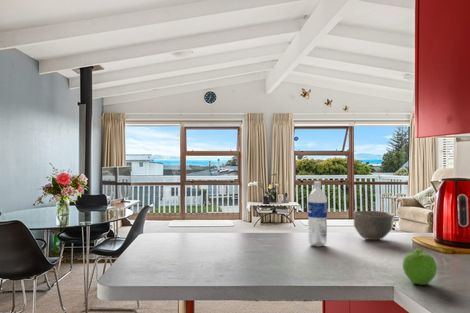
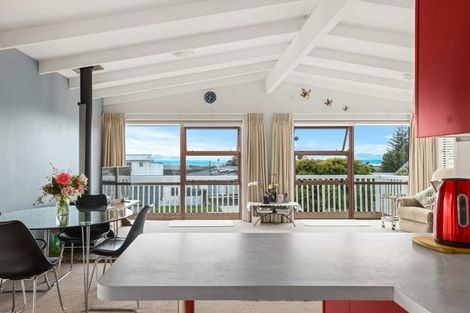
- bowl [353,210,395,241]
- fruit [401,248,438,286]
- water bottle [307,181,328,248]
